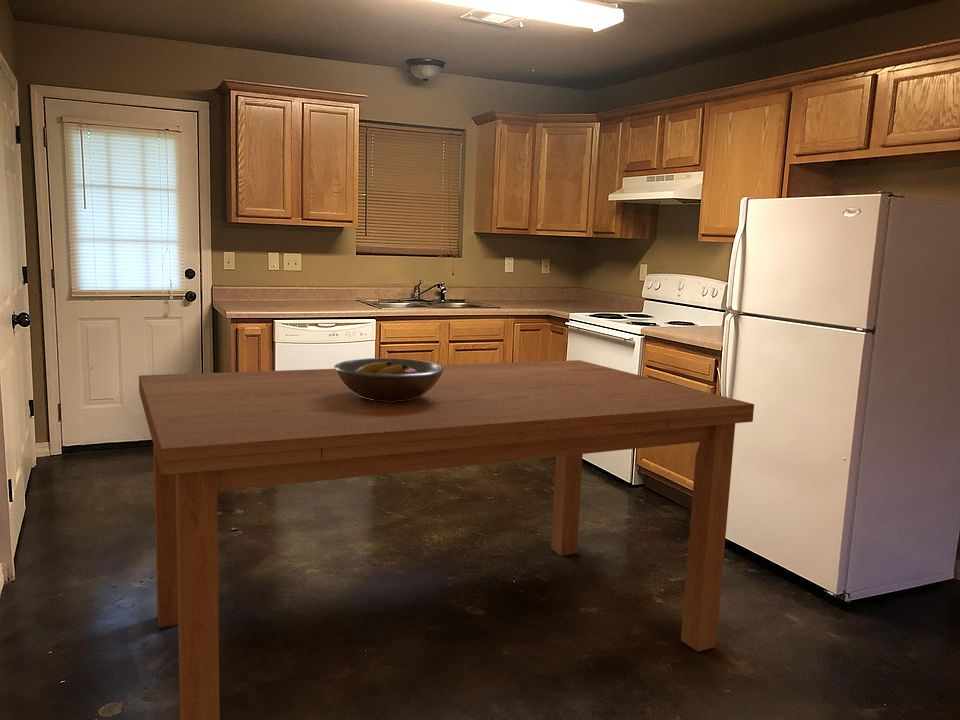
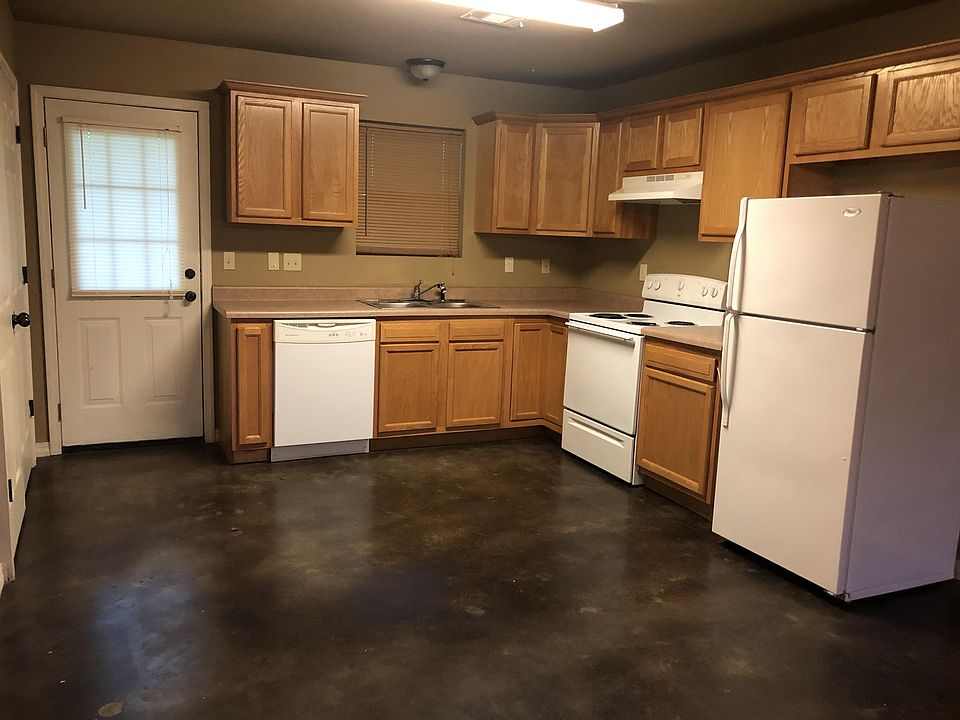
- dining table [138,359,755,720]
- fruit bowl [333,357,444,402]
